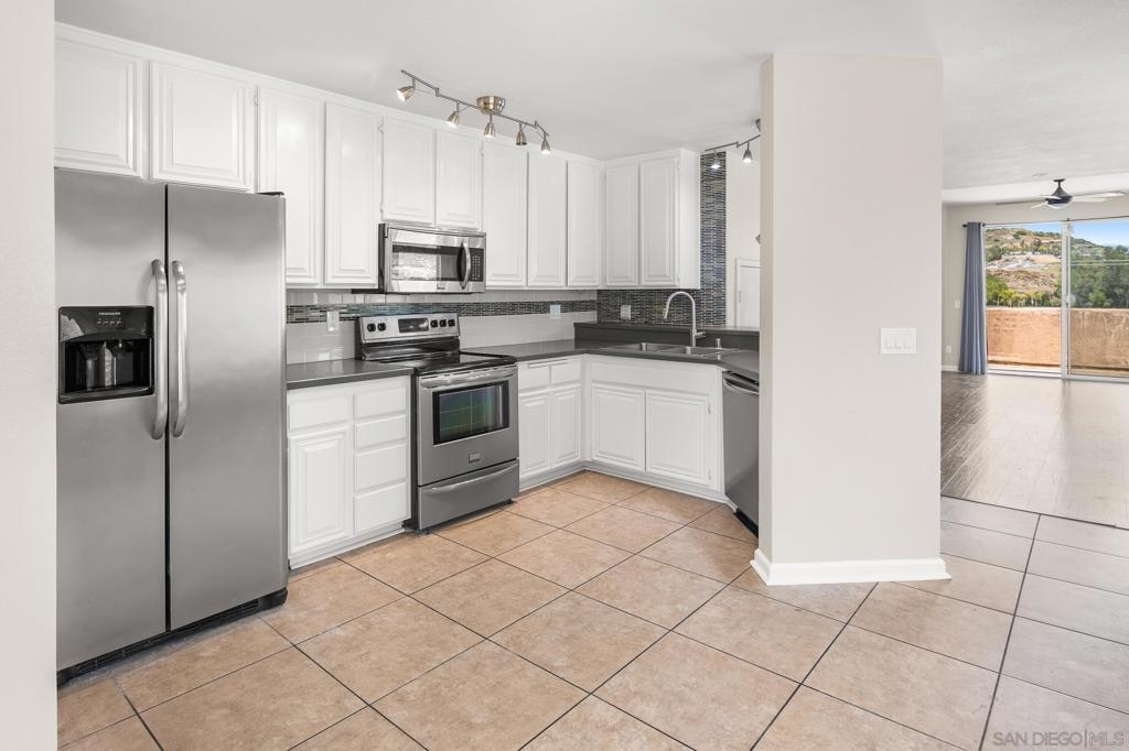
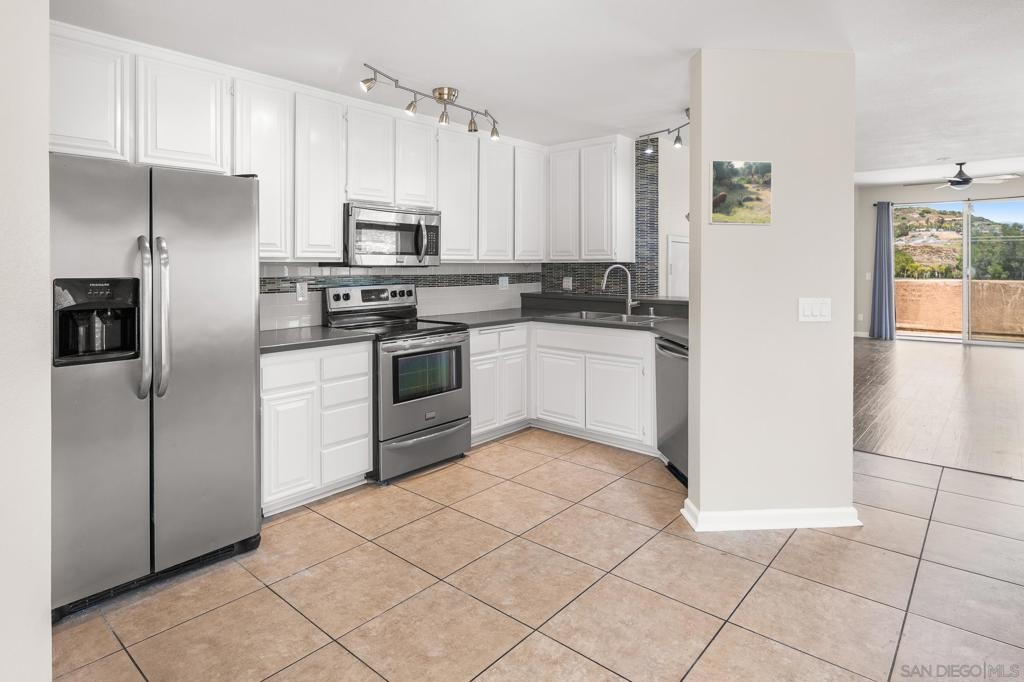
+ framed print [708,159,773,227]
